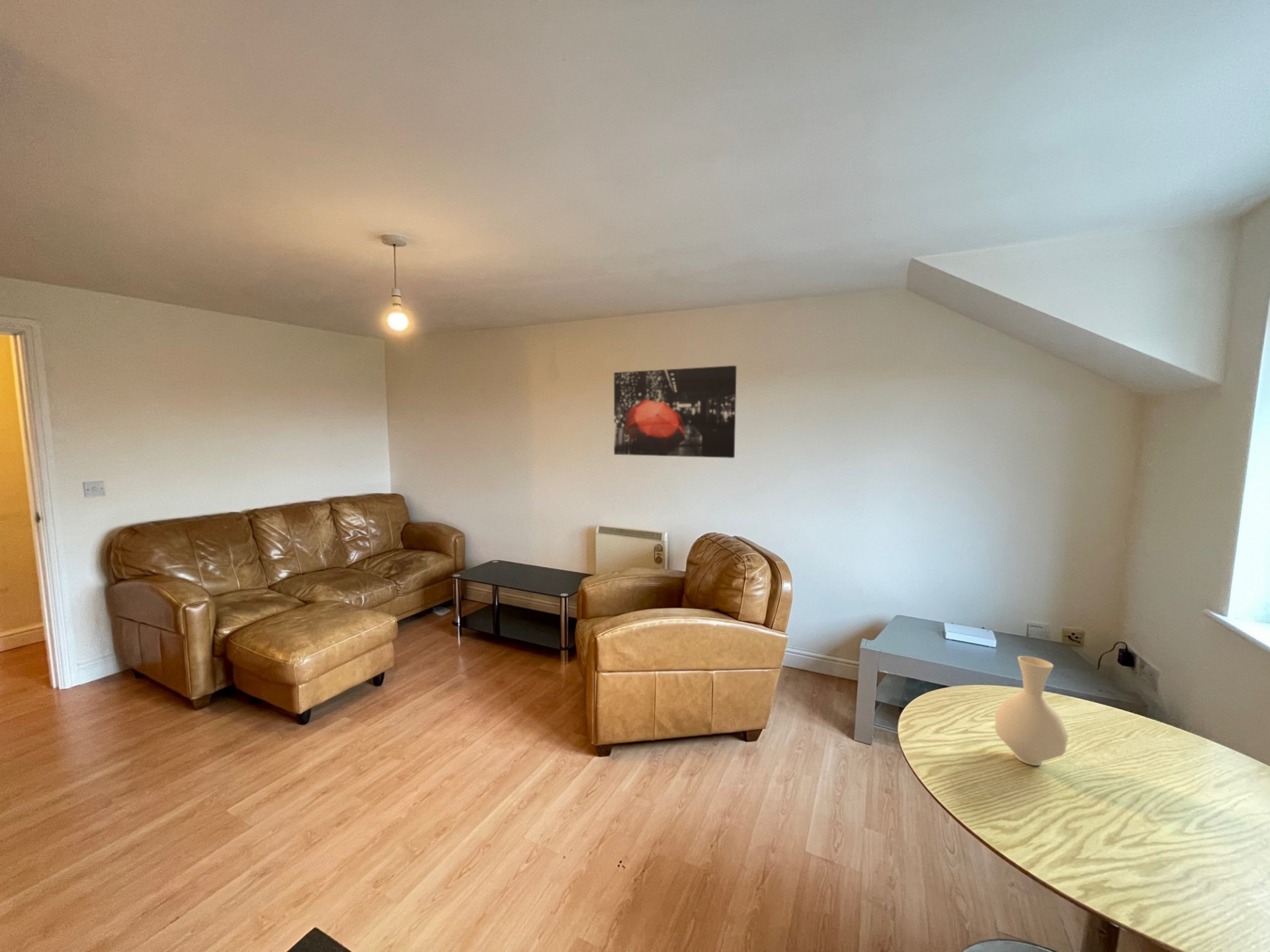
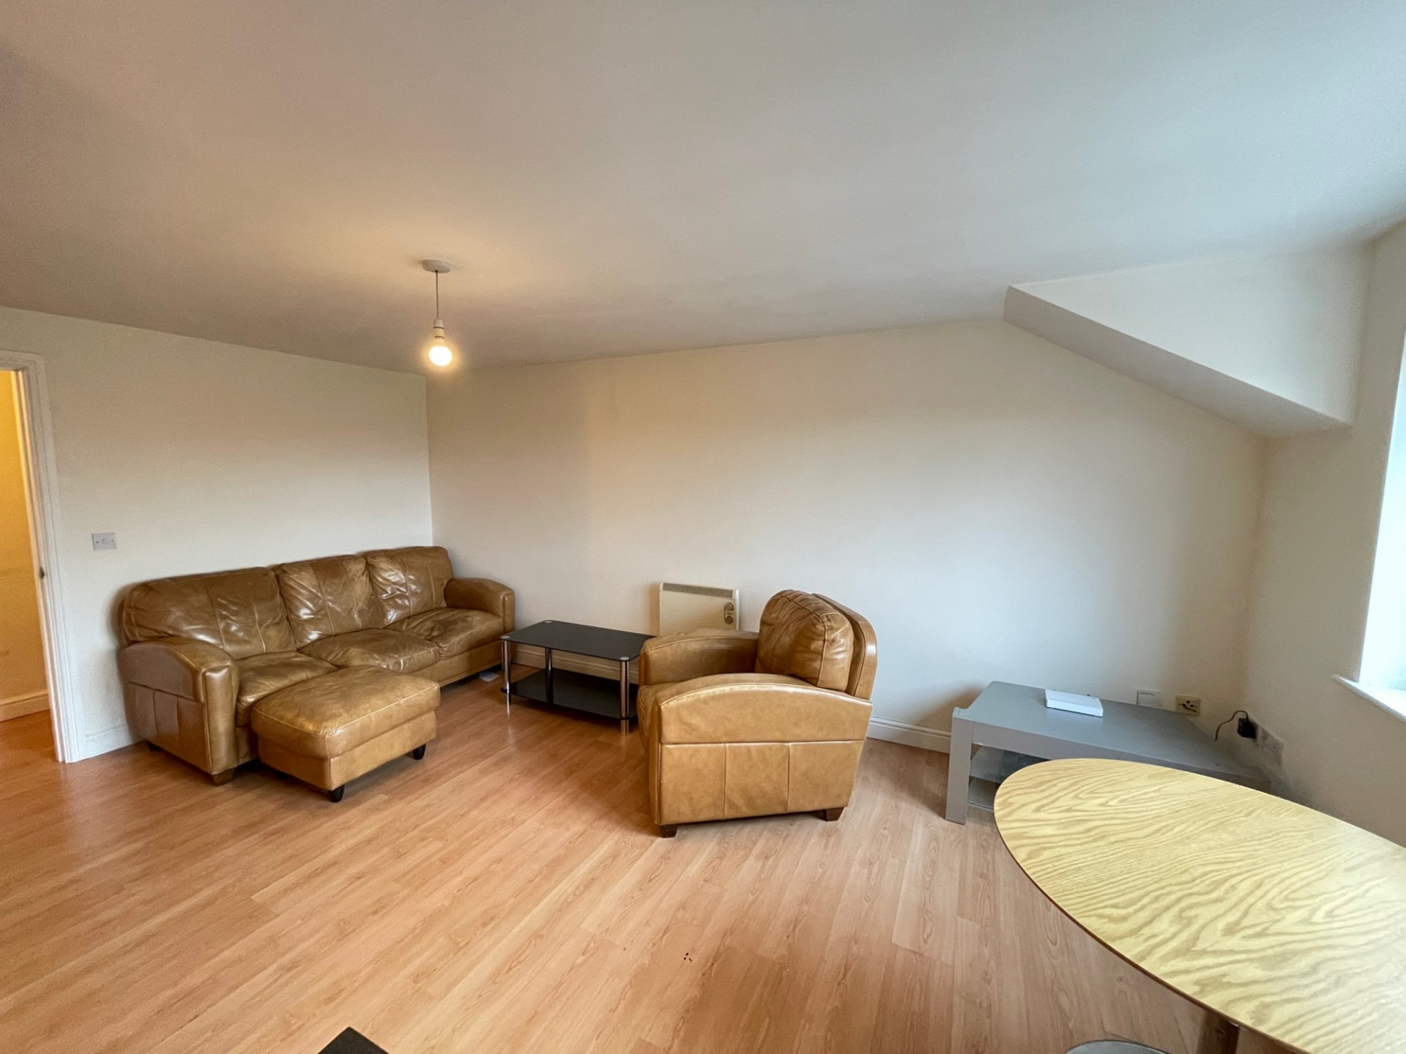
- wall art [613,365,738,459]
- vase [994,655,1069,766]
